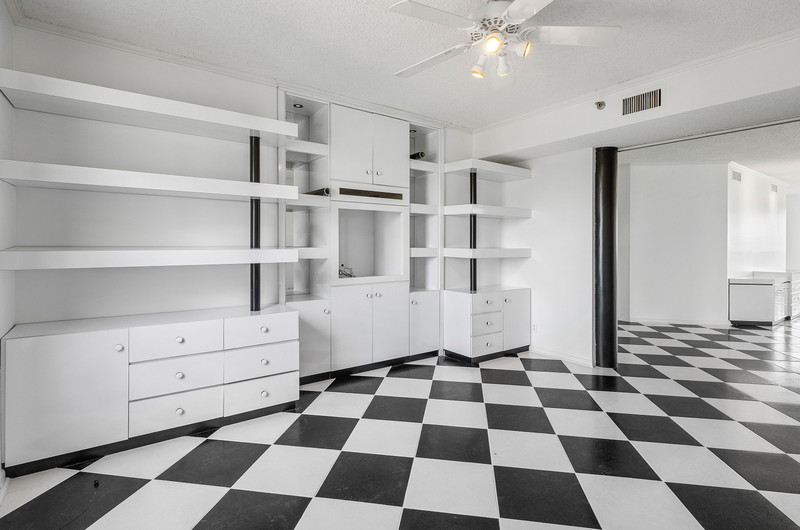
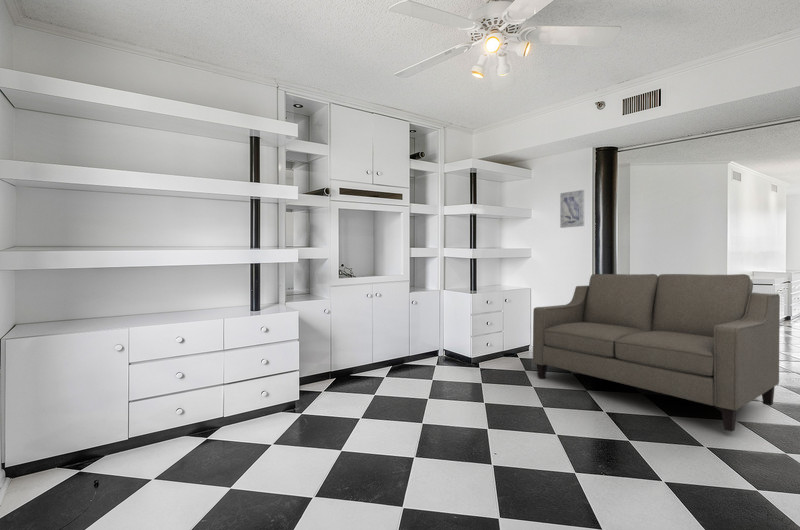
+ wall art [559,189,585,229]
+ sofa [532,273,781,433]
